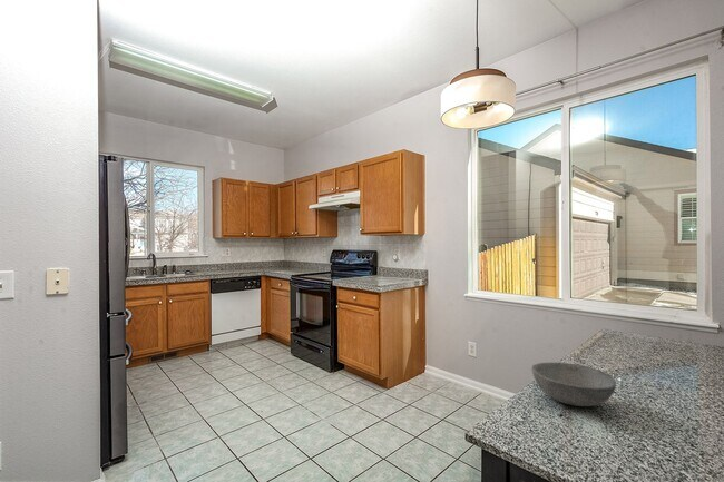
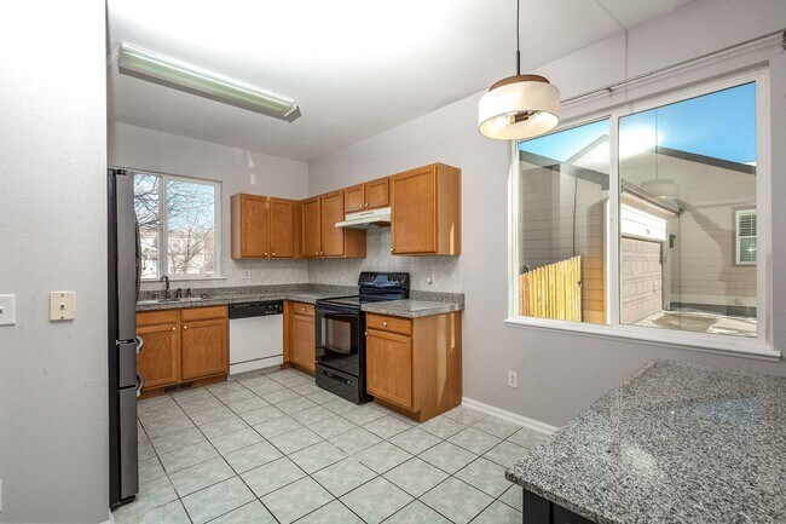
- bowl [530,362,617,407]
